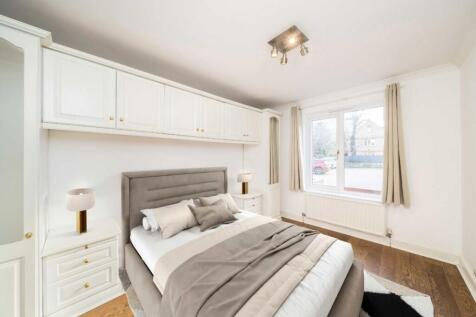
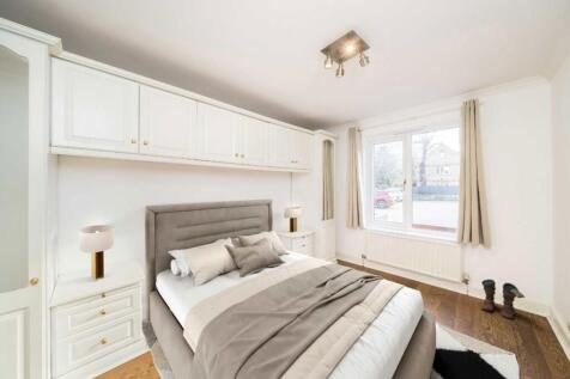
+ boots [480,279,527,320]
